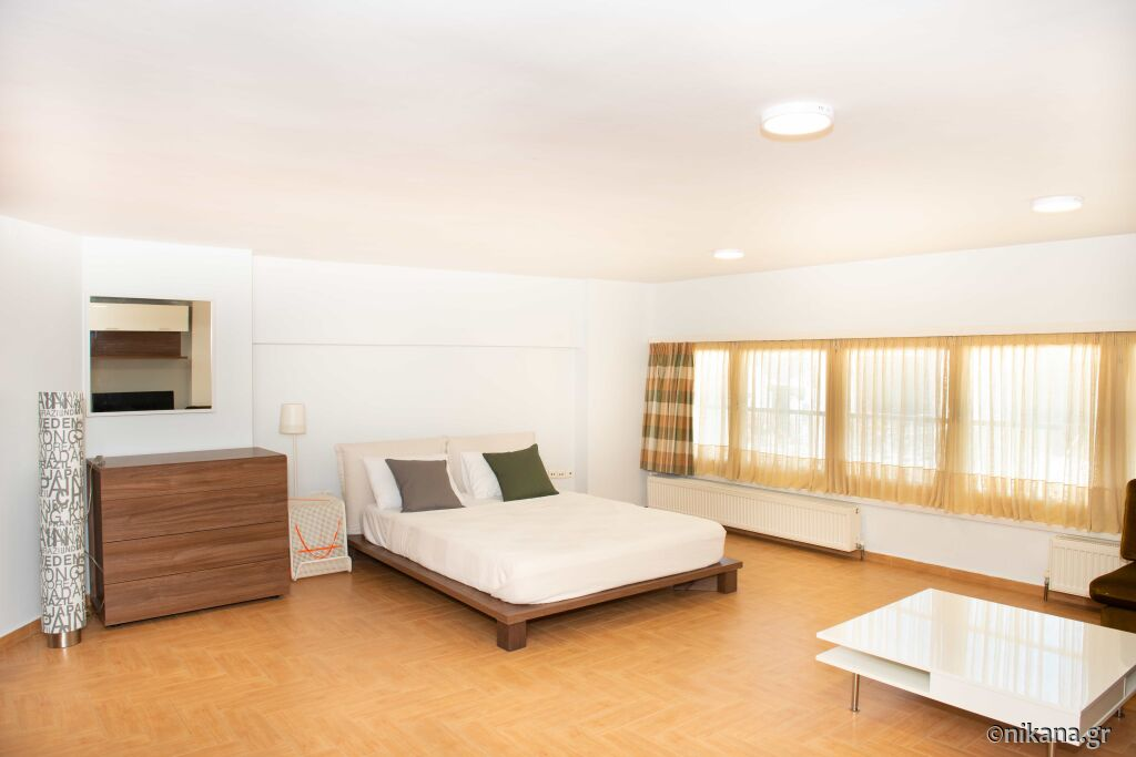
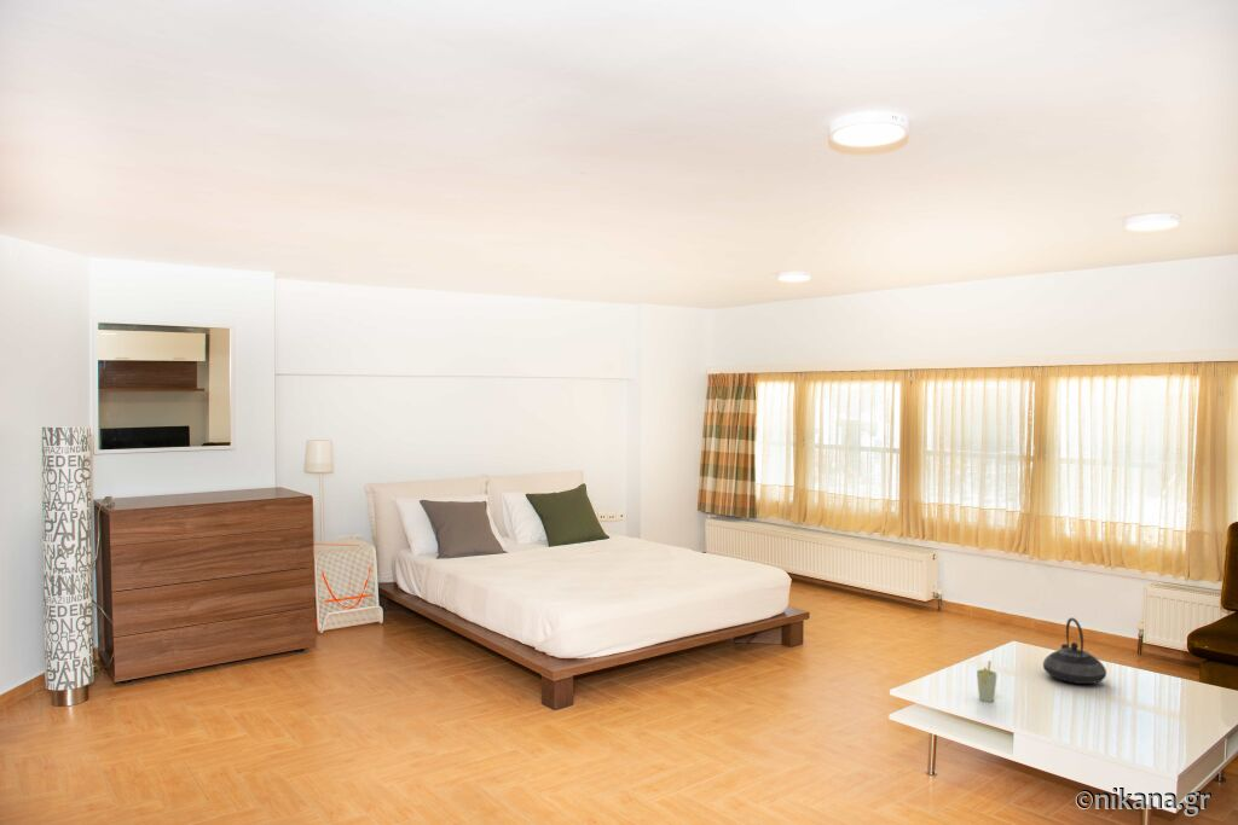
+ cup [976,660,999,703]
+ teapot [1042,617,1107,685]
